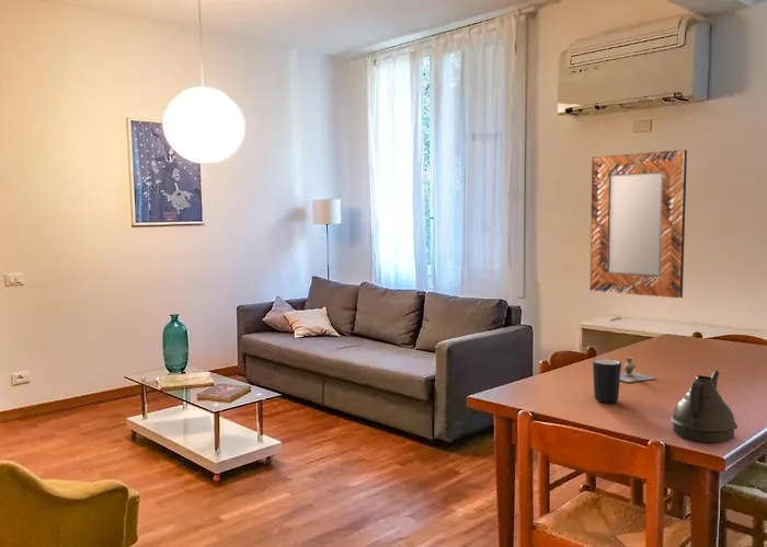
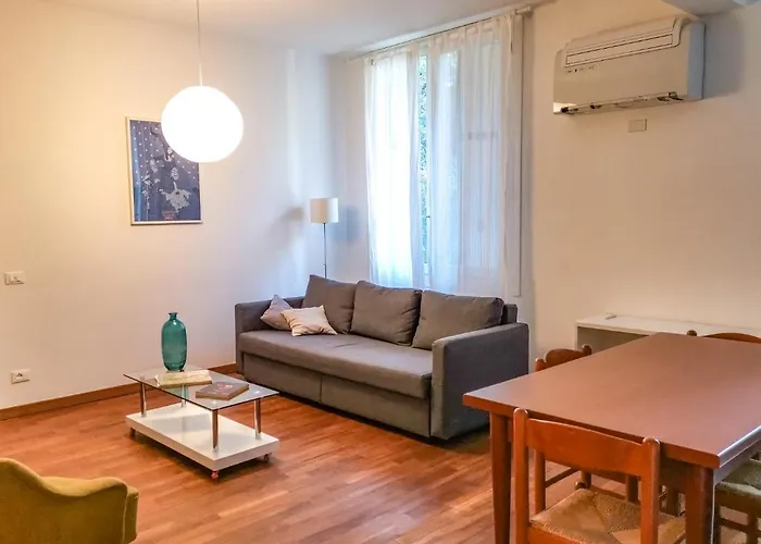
- teapot [669,369,739,443]
- pottery [620,356,656,383]
- mug [592,358,622,404]
- home mirror [589,149,688,300]
